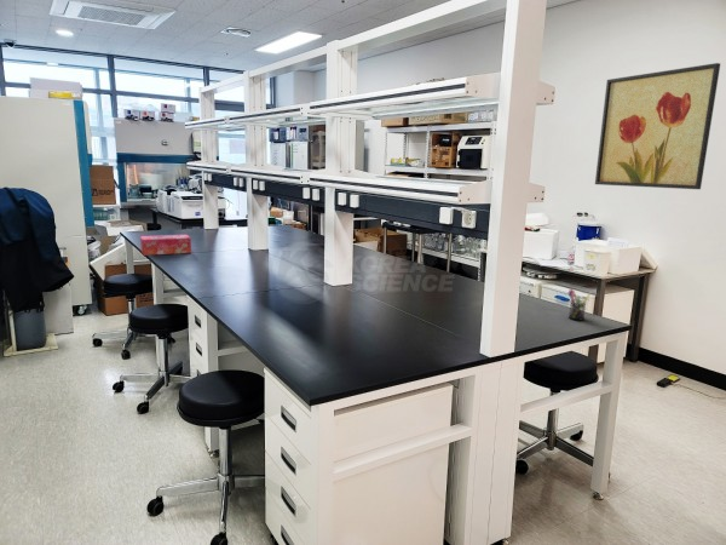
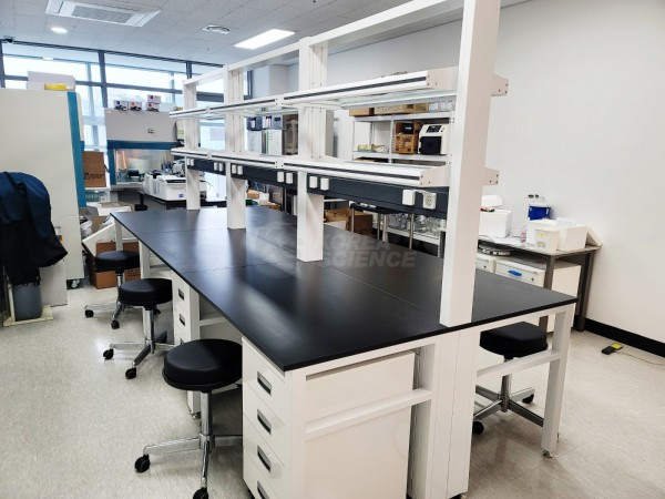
- wall art [594,62,721,190]
- pen holder [566,287,592,322]
- tissue box [139,234,192,257]
